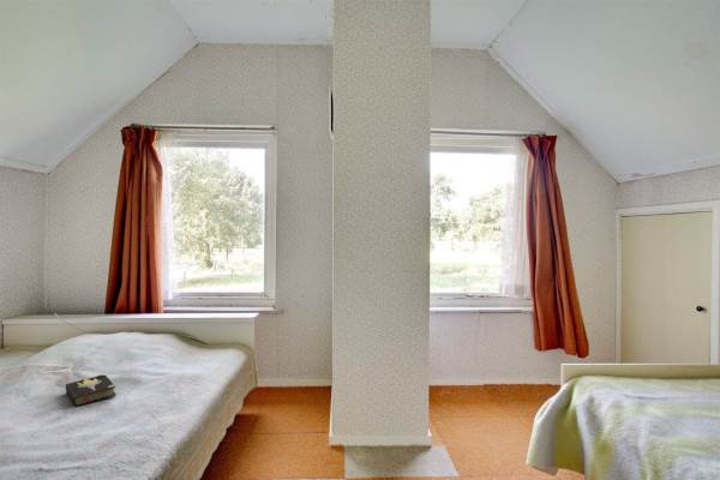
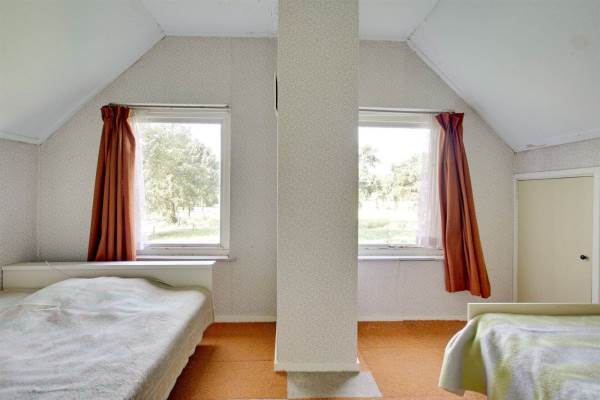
- hardback book [65,373,118,408]
